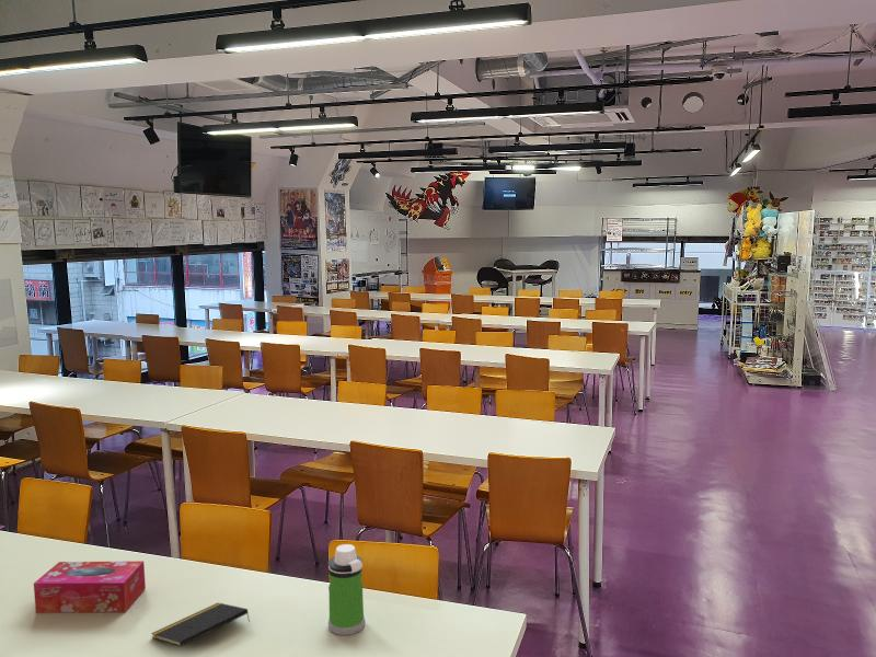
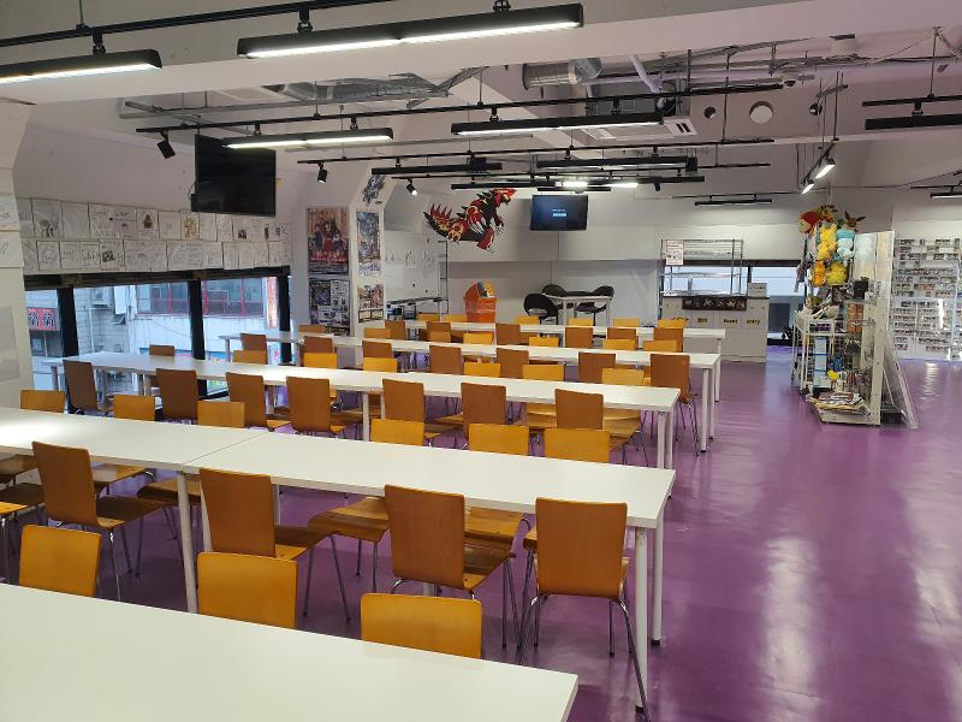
- notepad [150,601,251,647]
- water bottle [327,543,366,636]
- tissue box [33,560,147,614]
